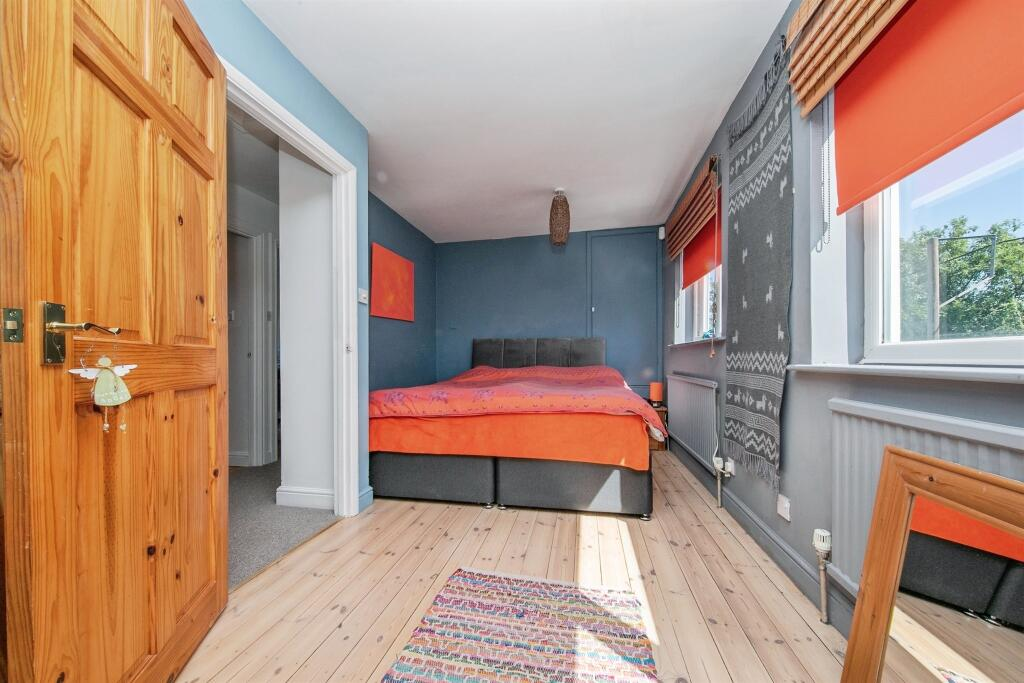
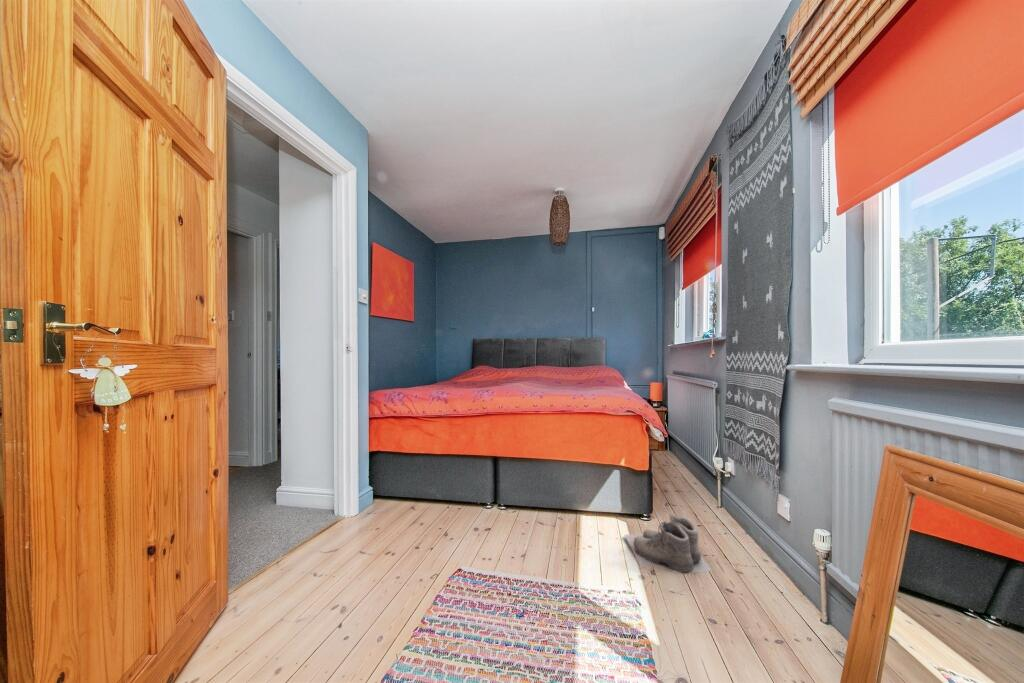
+ boots [624,513,713,574]
